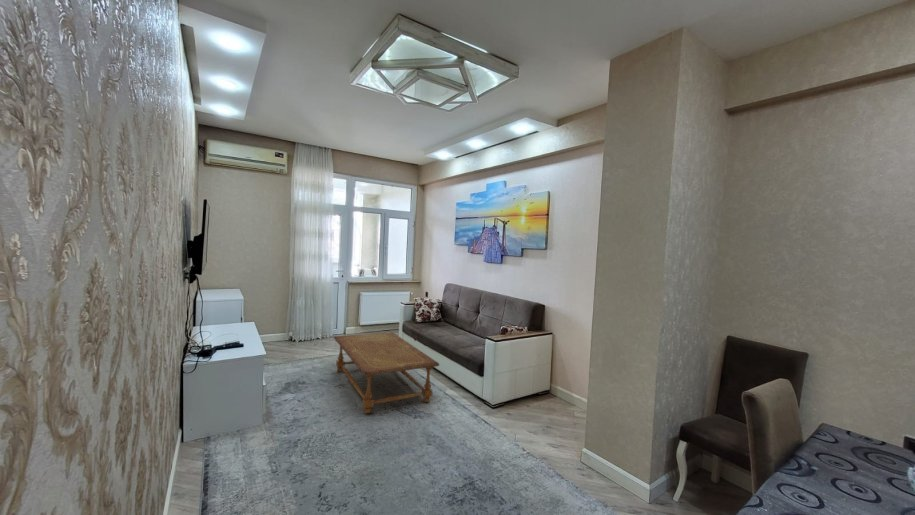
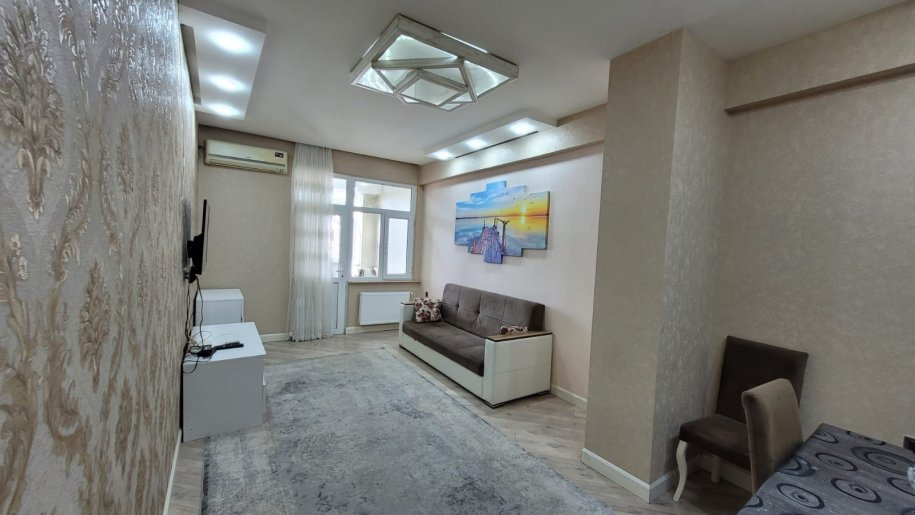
- coffee table [333,331,441,414]
